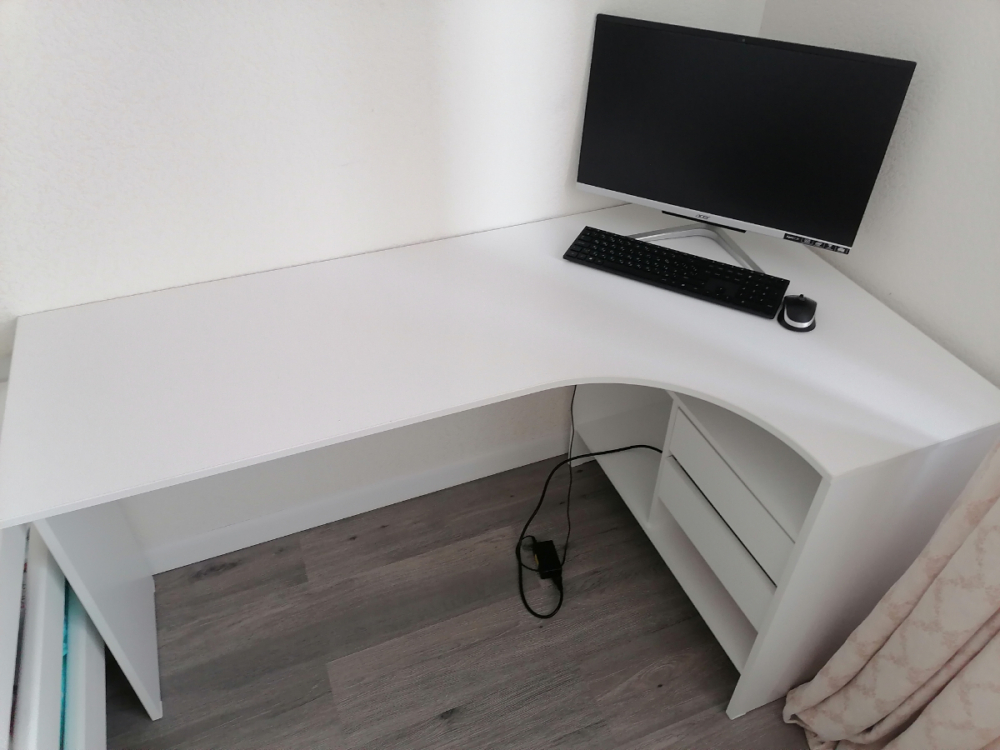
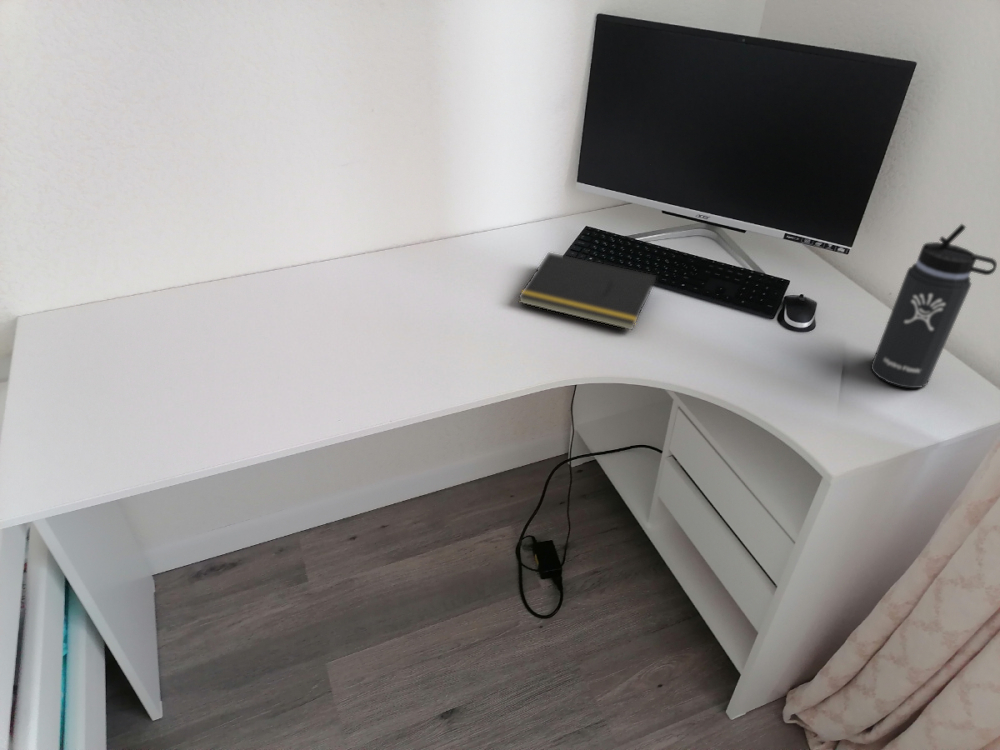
+ notepad [517,251,657,331]
+ thermos bottle [870,223,998,389]
